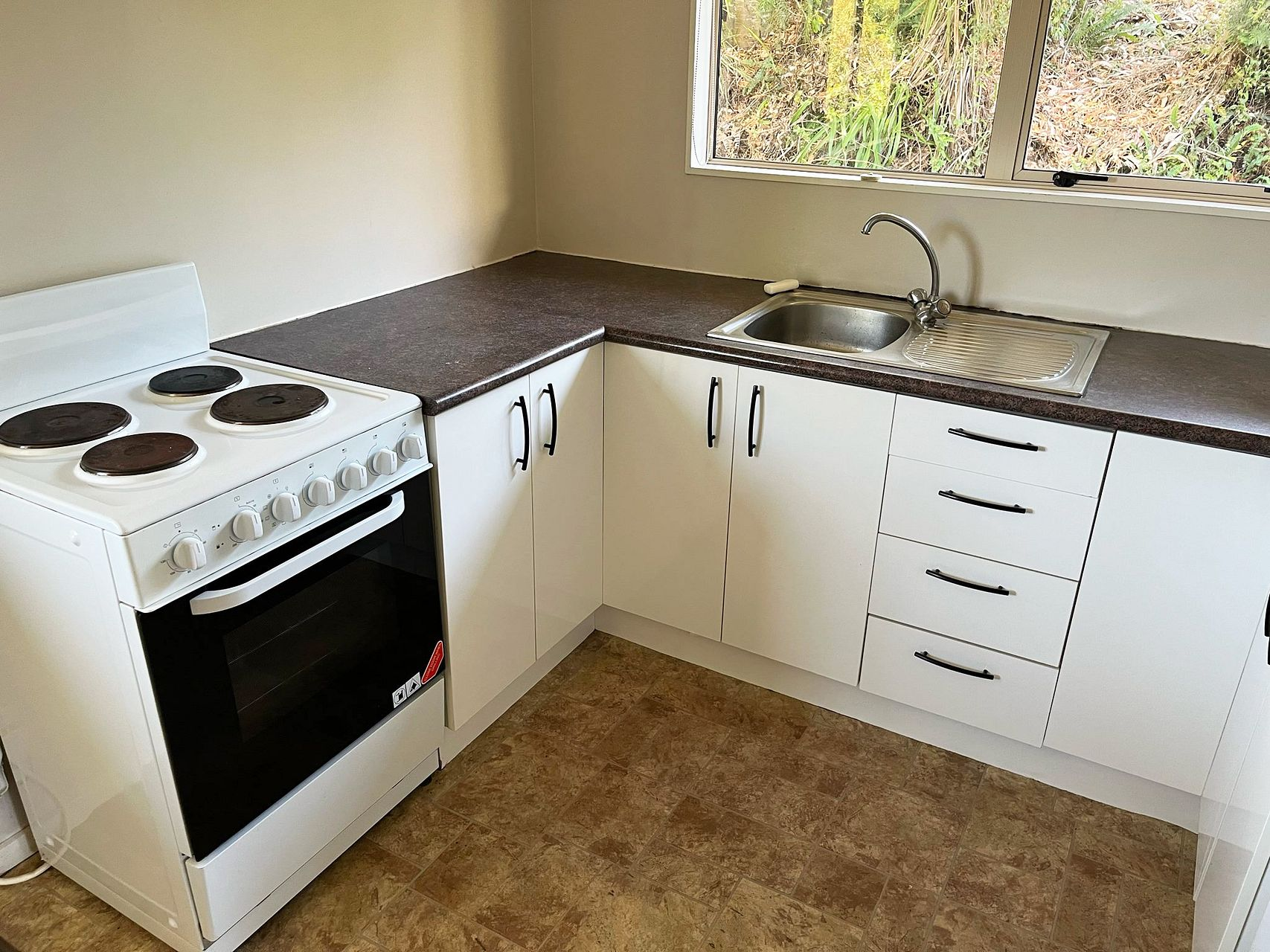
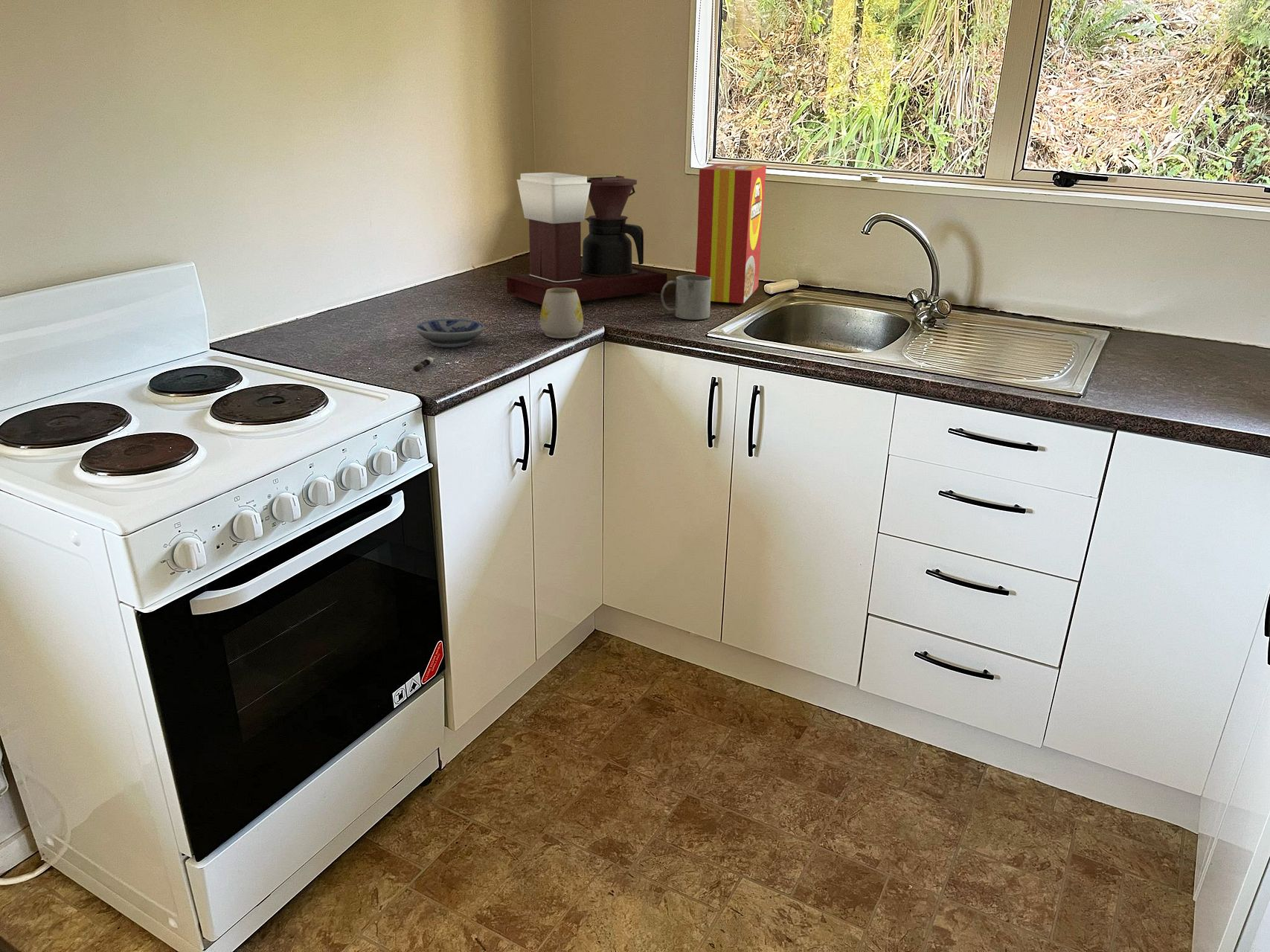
+ bowl [415,318,485,348]
+ mug [539,288,584,339]
+ mug [660,274,711,321]
+ pepper shaker [412,356,434,373]
+ cereal box [695,163,767,304]
+ coffee maker [506,172,668,306]
